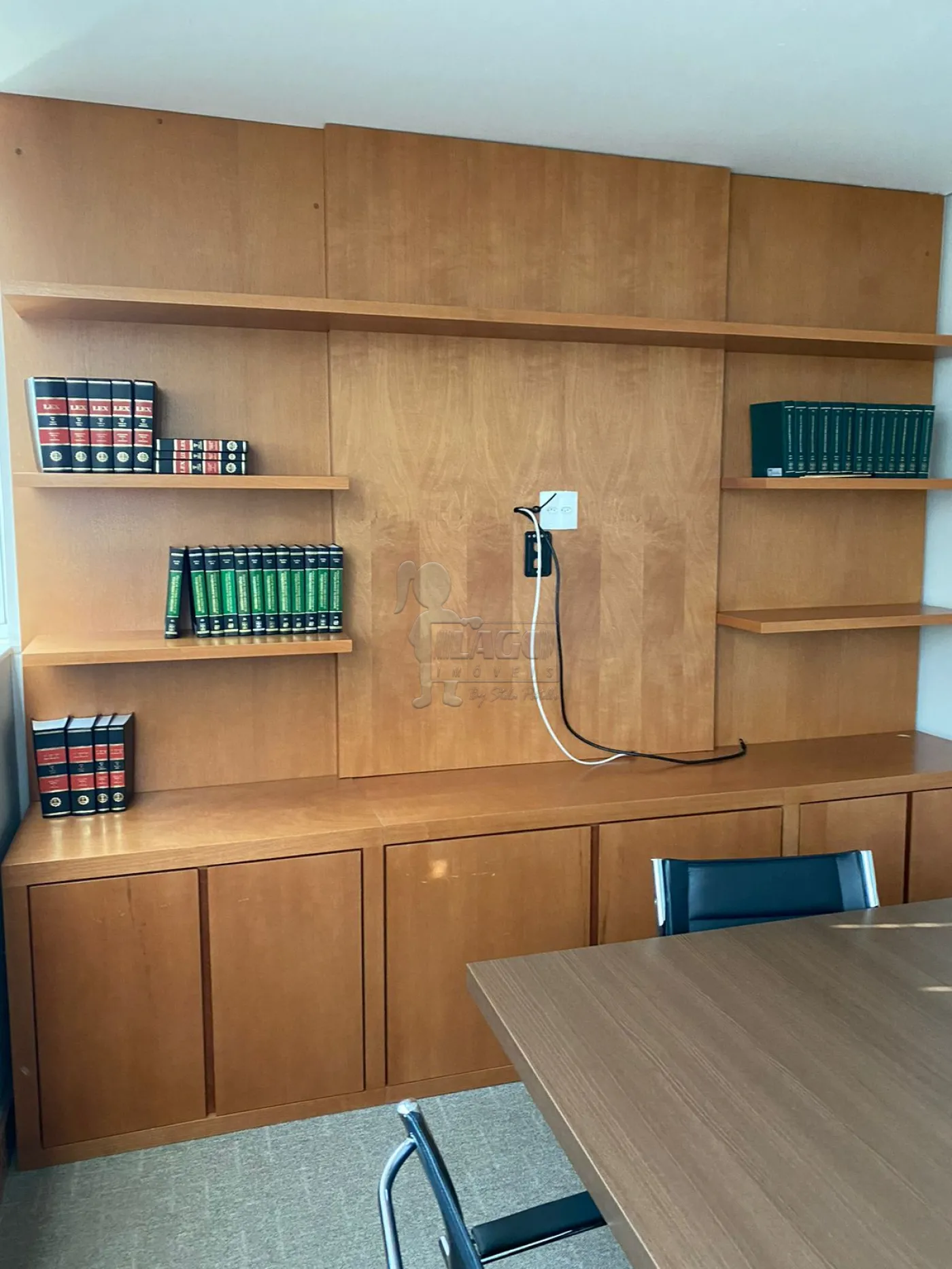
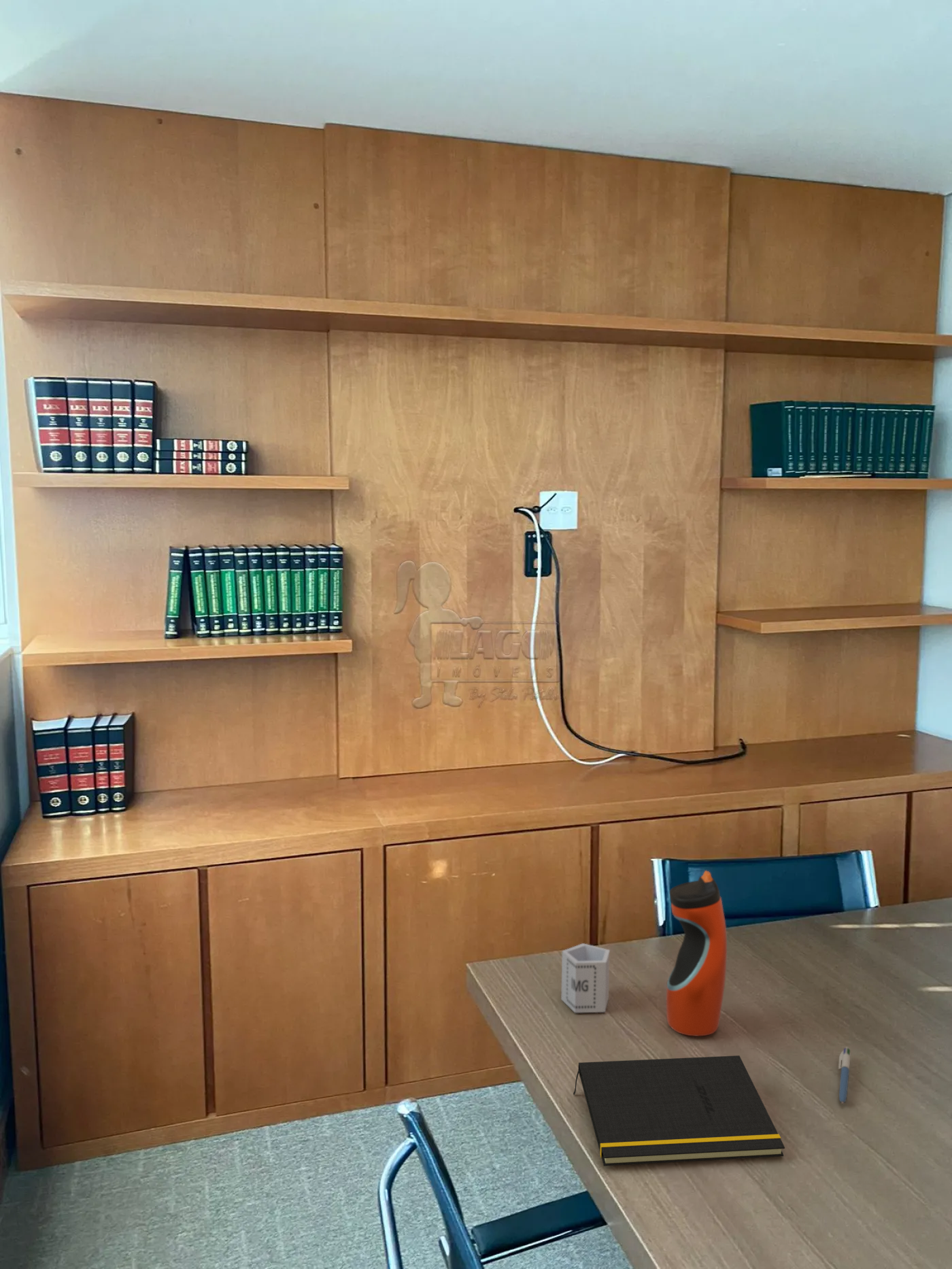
+ water bottle [666,870,728,1037]
+ cup [560,943,611,1013]
+ pen [838,1047,851,1104]
+ notepad [573,1055,785,1167]
